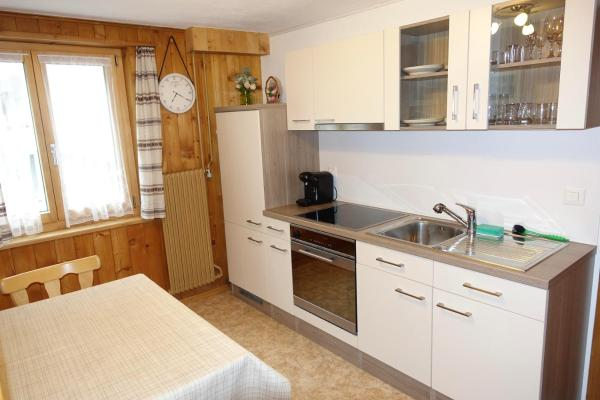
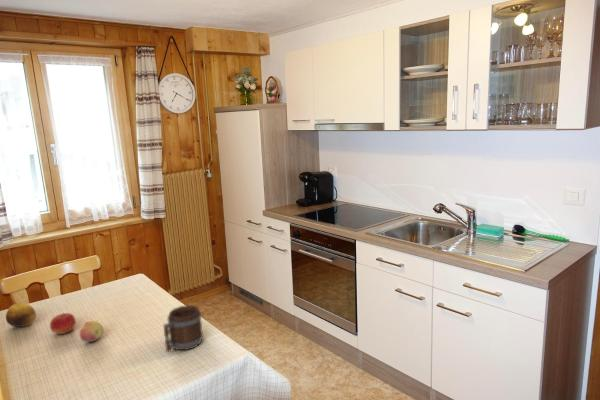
+ fruit [5,302,37,328]
+ fruit [49,312,77,335]
+ mug [162,304,204,353]
+ fruit [78,320,105,343]
